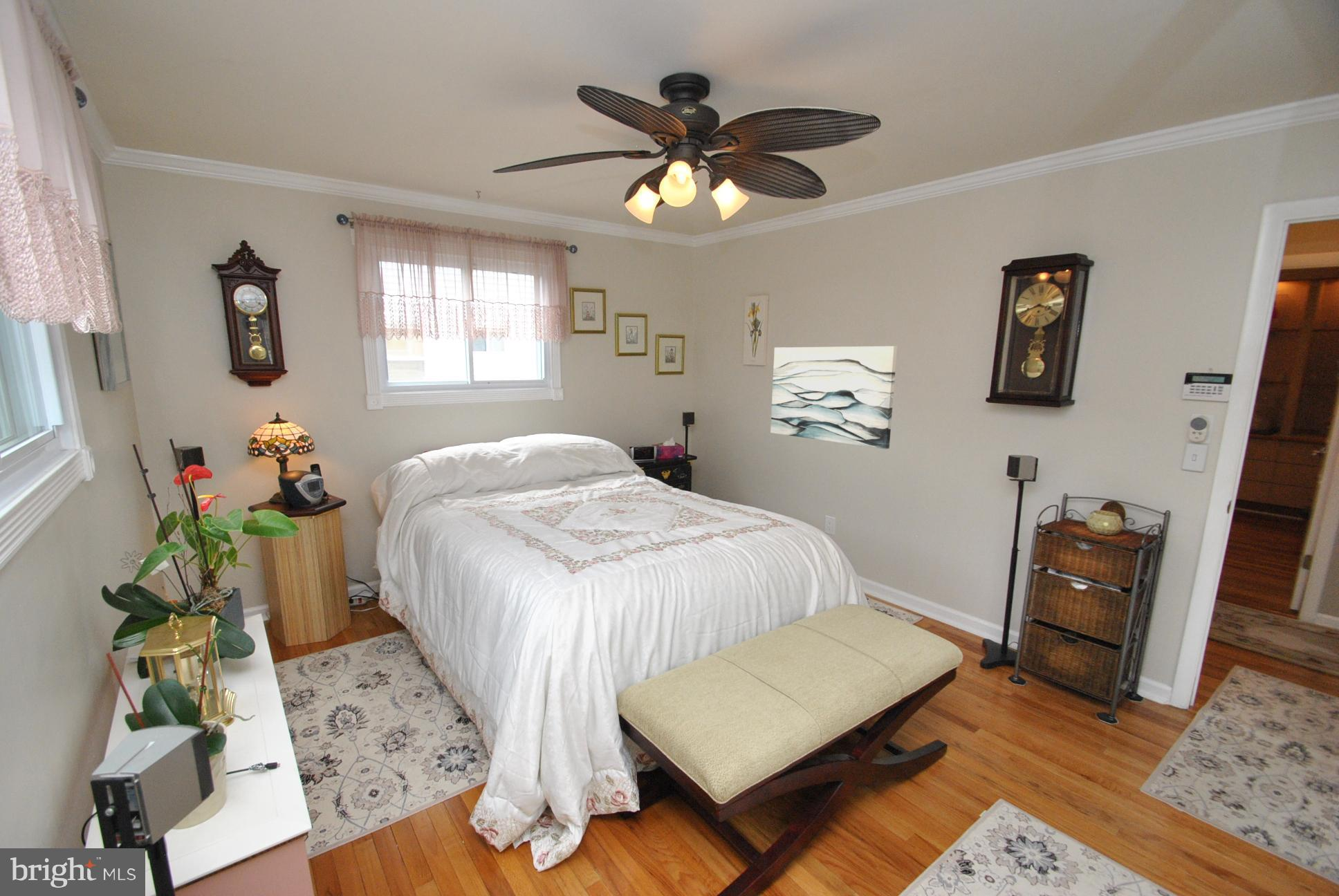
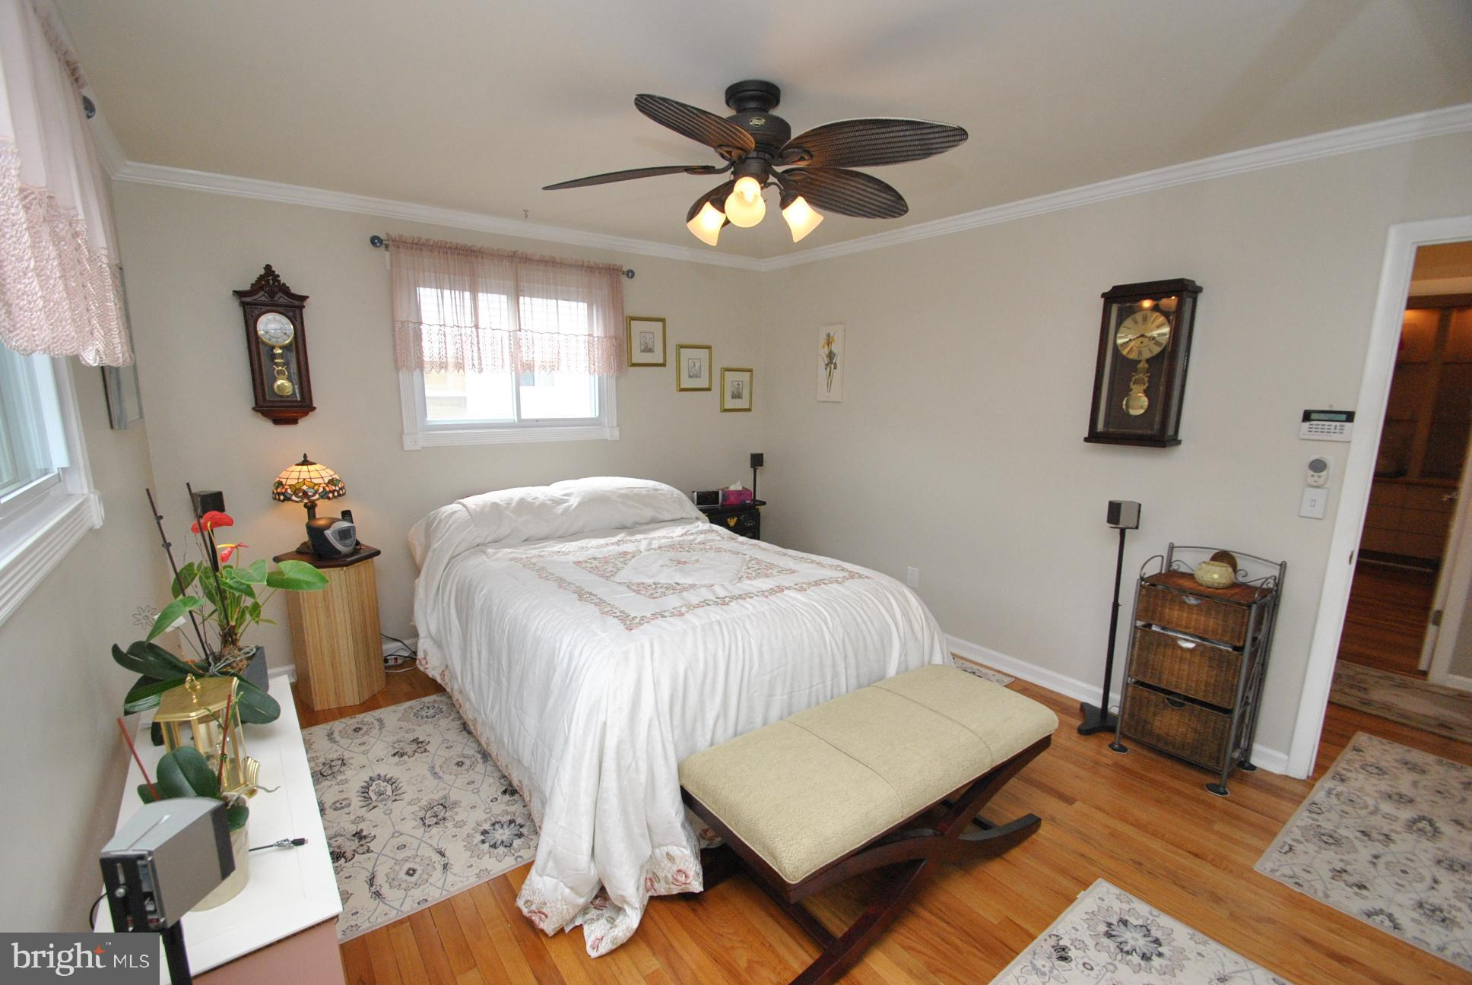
- wall art [770,346,898,450]
